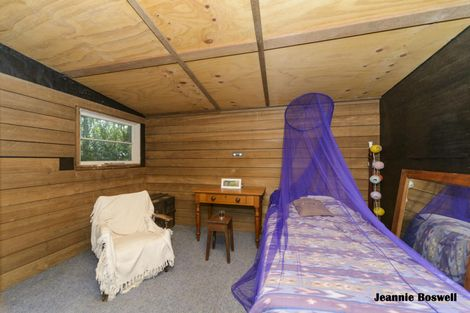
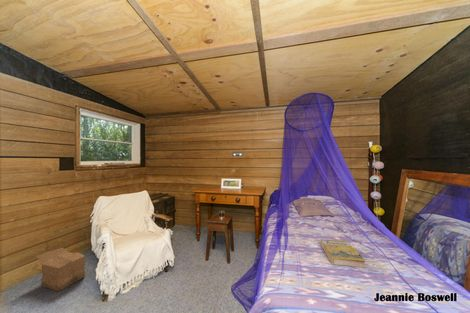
+ cardboard box [35,247,86,292]
+ book [320,238,366,268]
